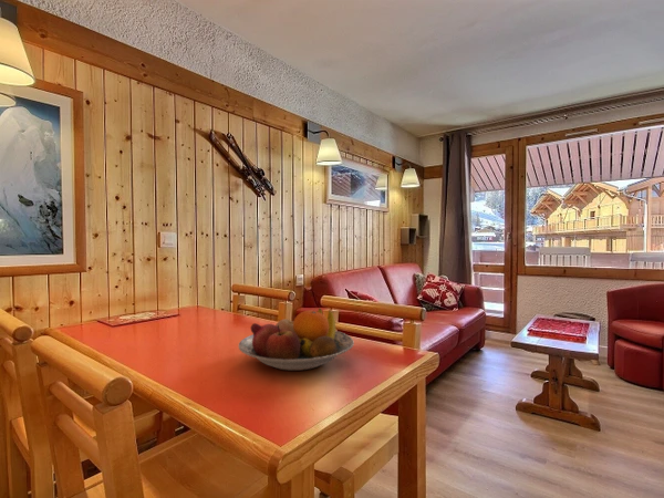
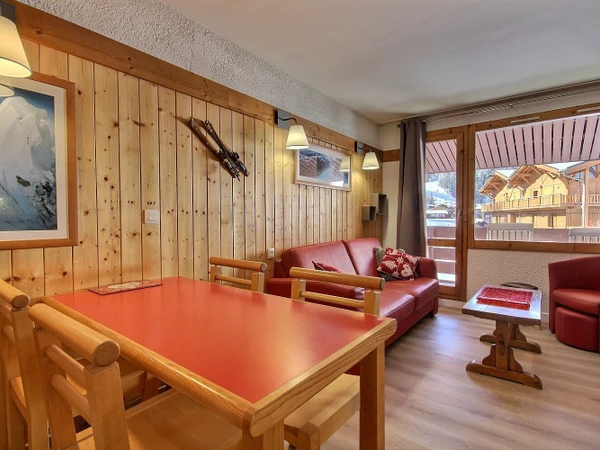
- fruit bowl [238,307,355,372]
